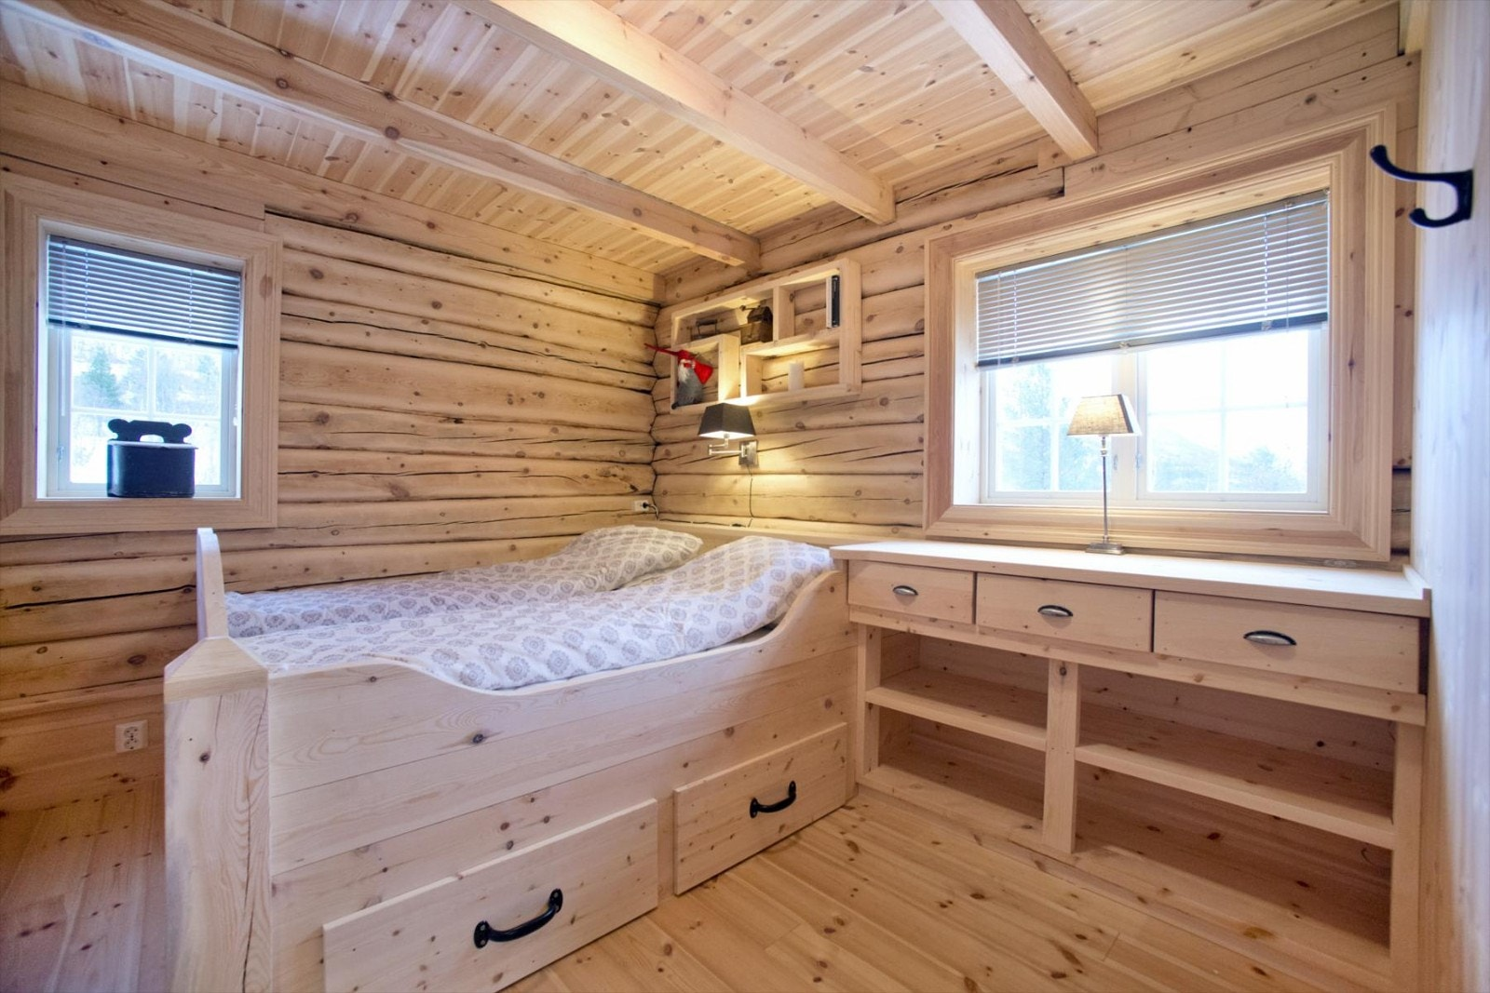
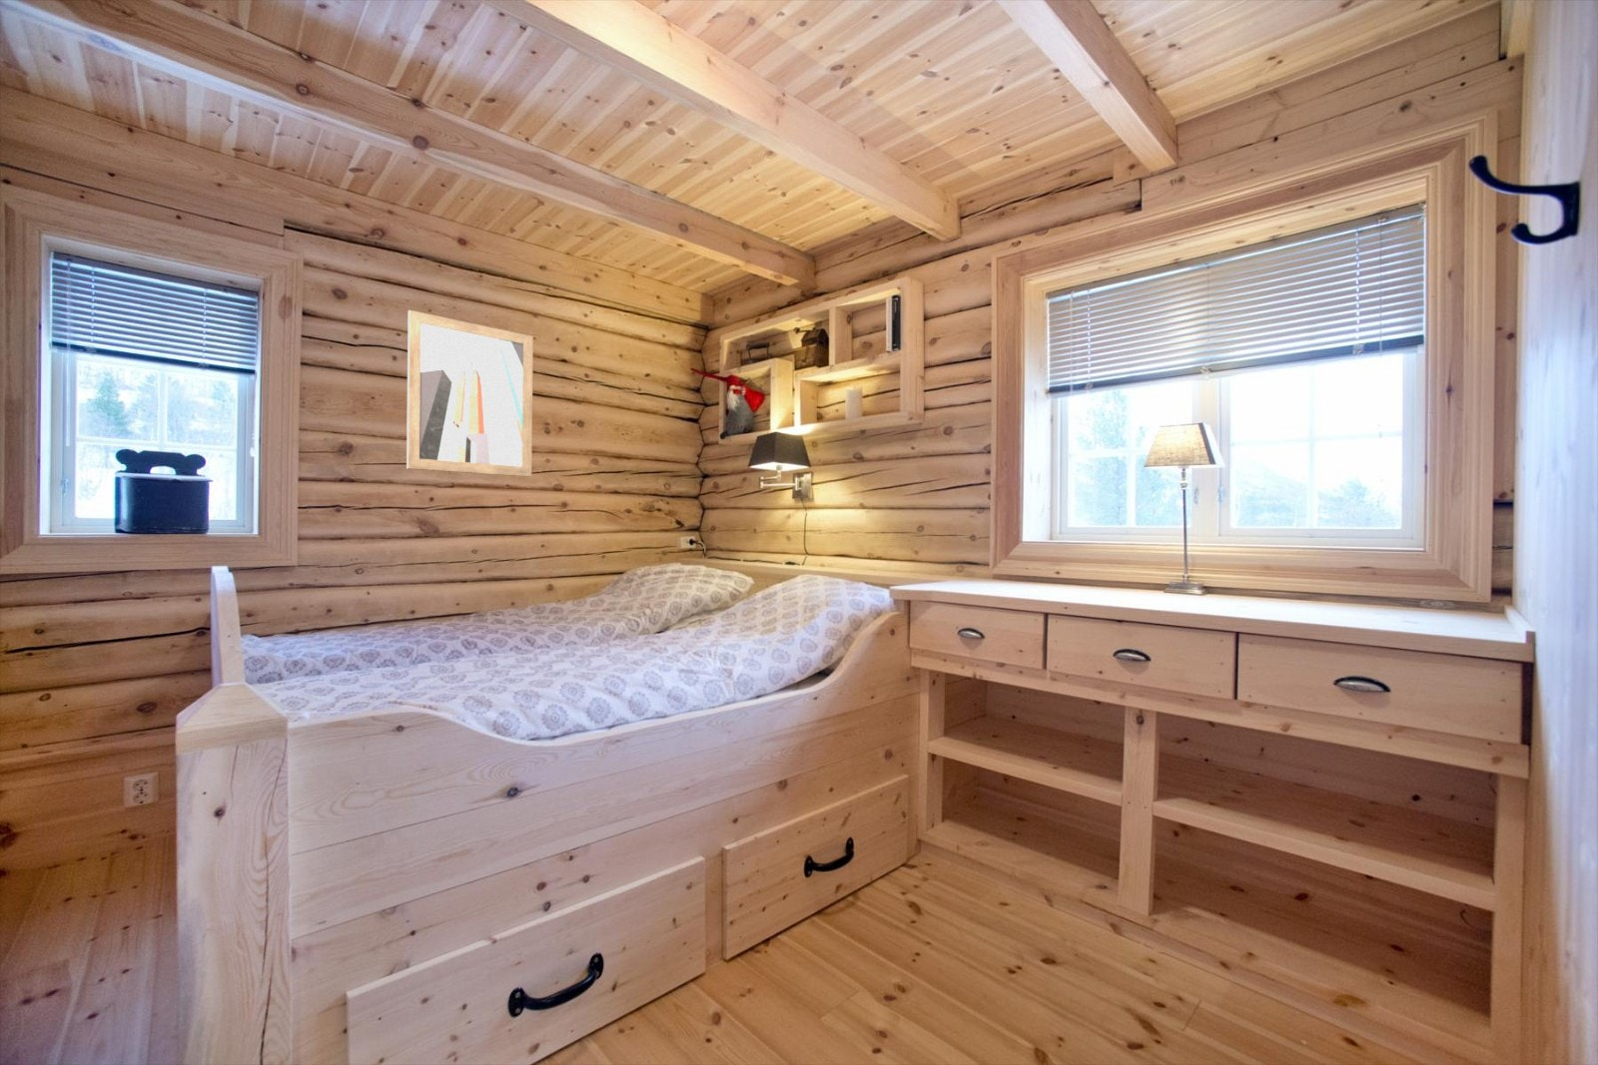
+ wall art [405,309,534,478]
